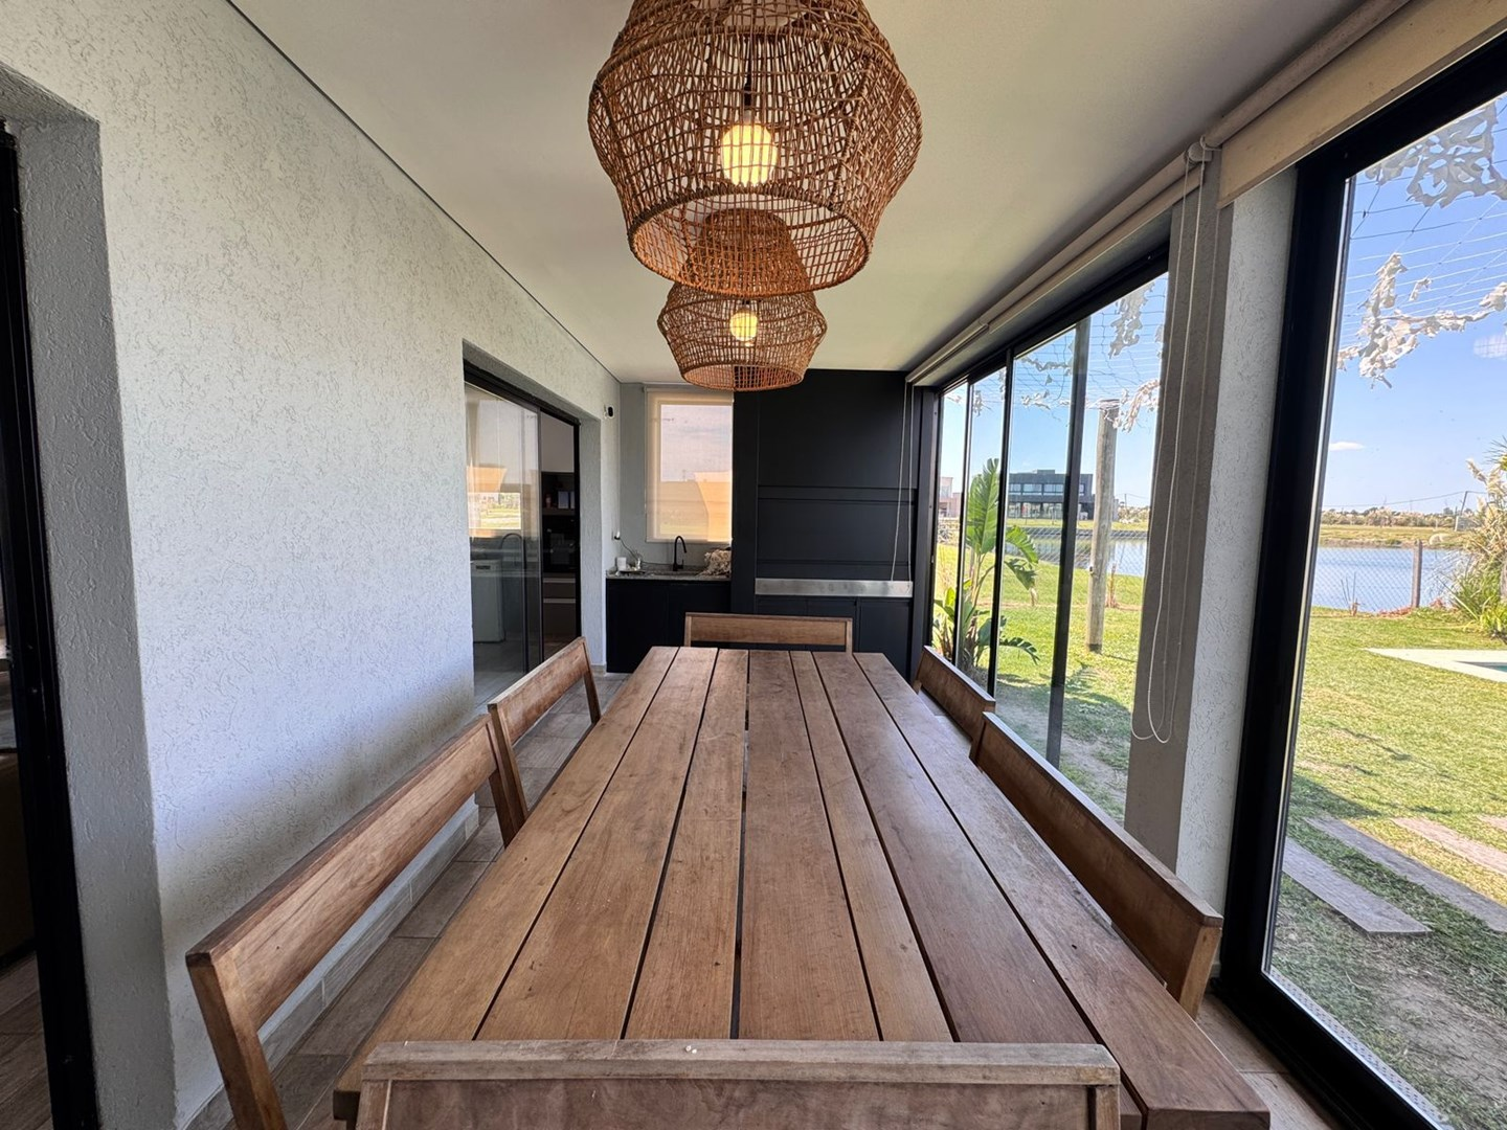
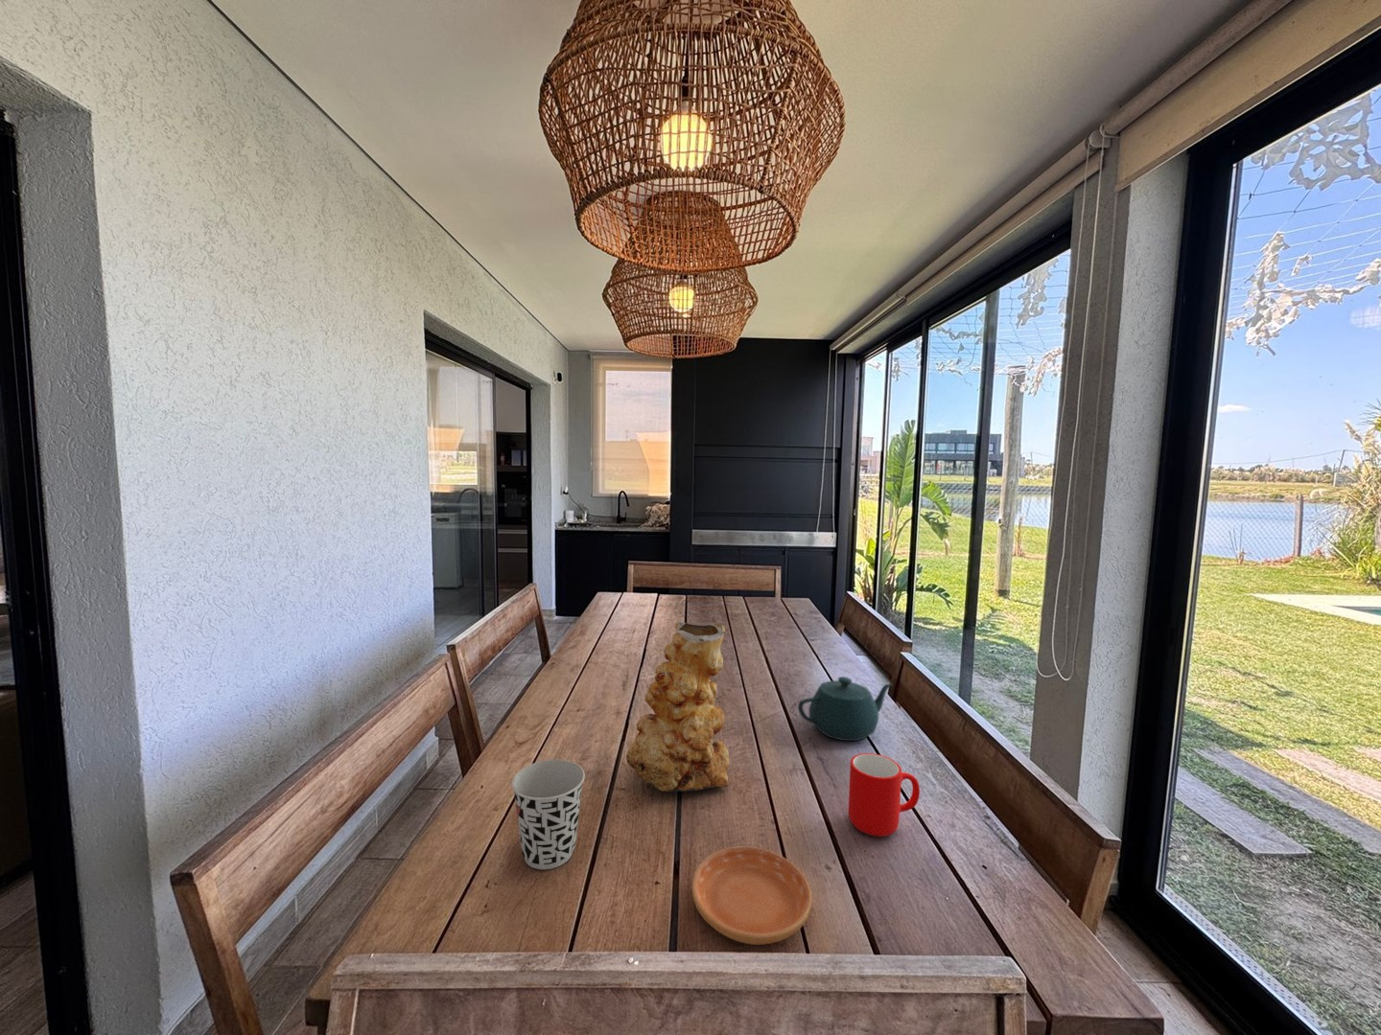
+ vase [625,621,730,793]
+ cup [848,752,921,837]
+ cup [511,759,586,870]
+ teapot [797,675,894,741]
+ saucer [692,846,812,946]
